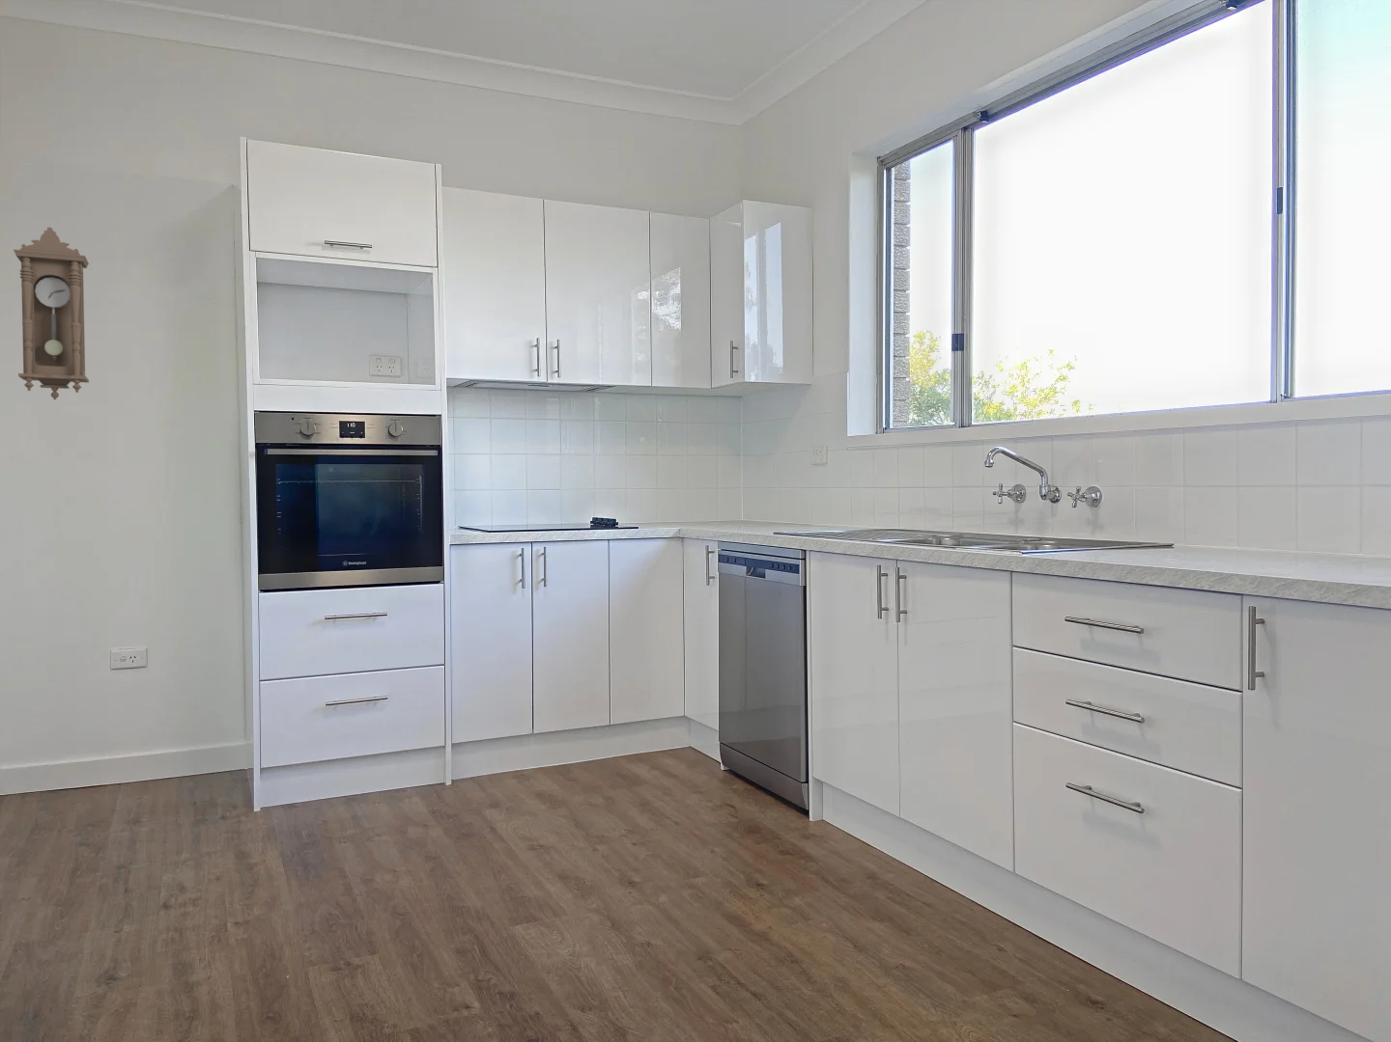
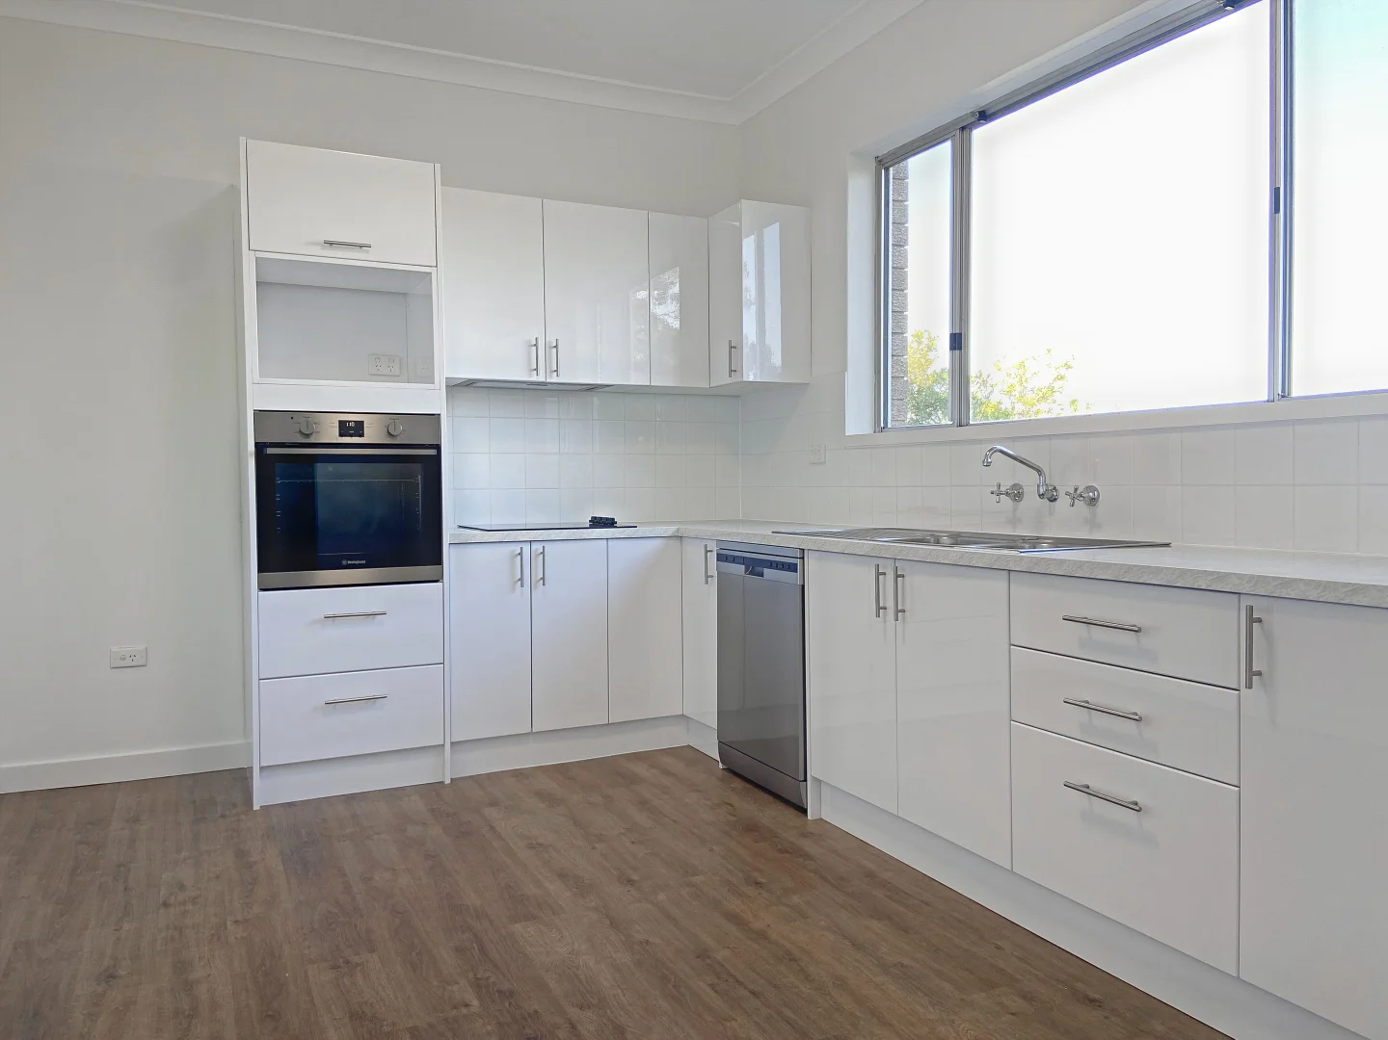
- pendulum clock [12,227,90,401]
